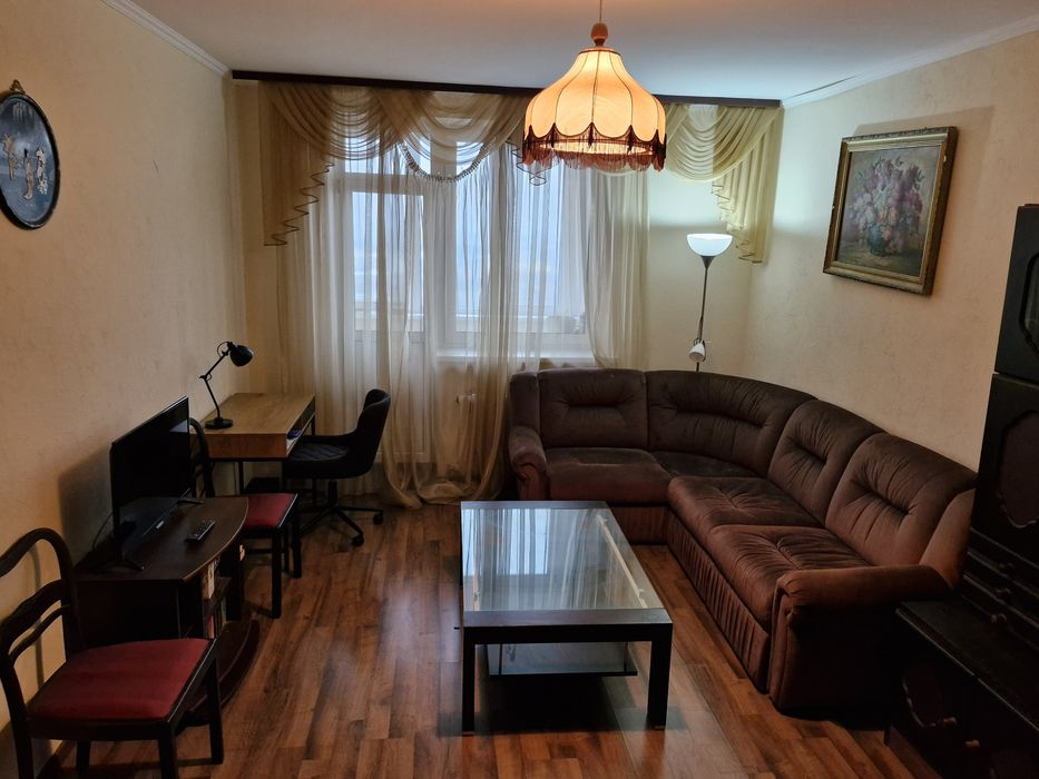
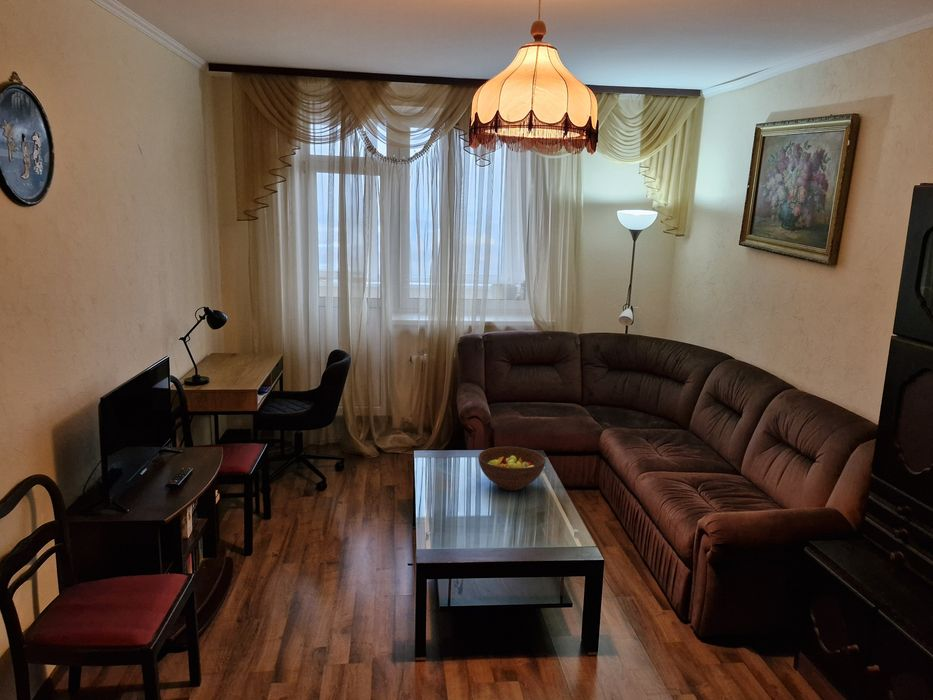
+ fruit bowl [477,446,546,491]
